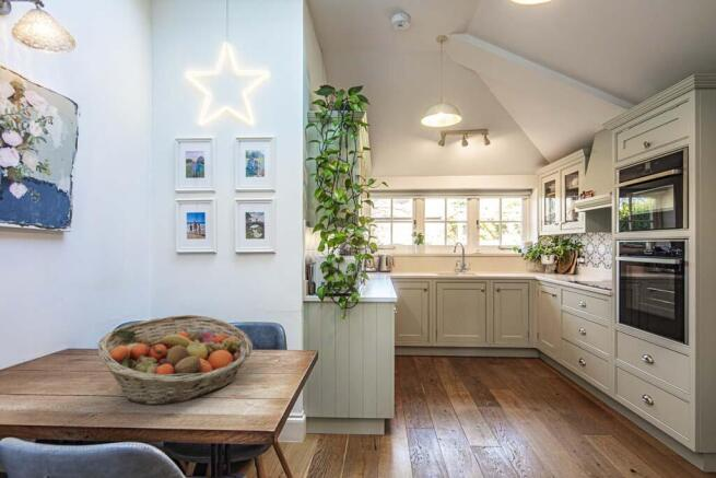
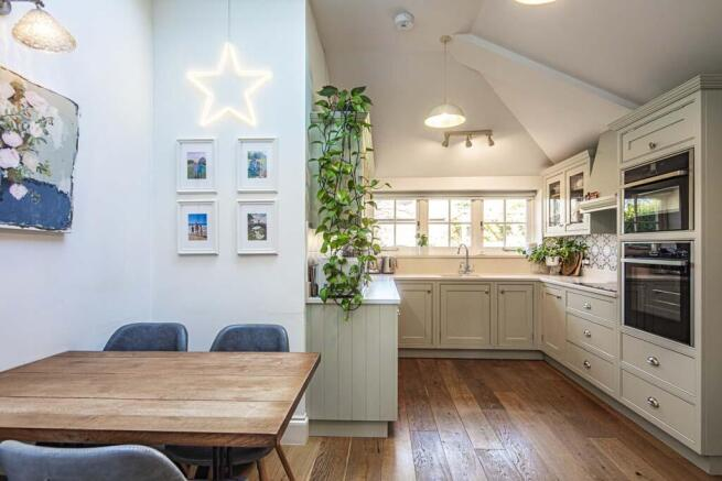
- fruit basket [96,314,254,406]
